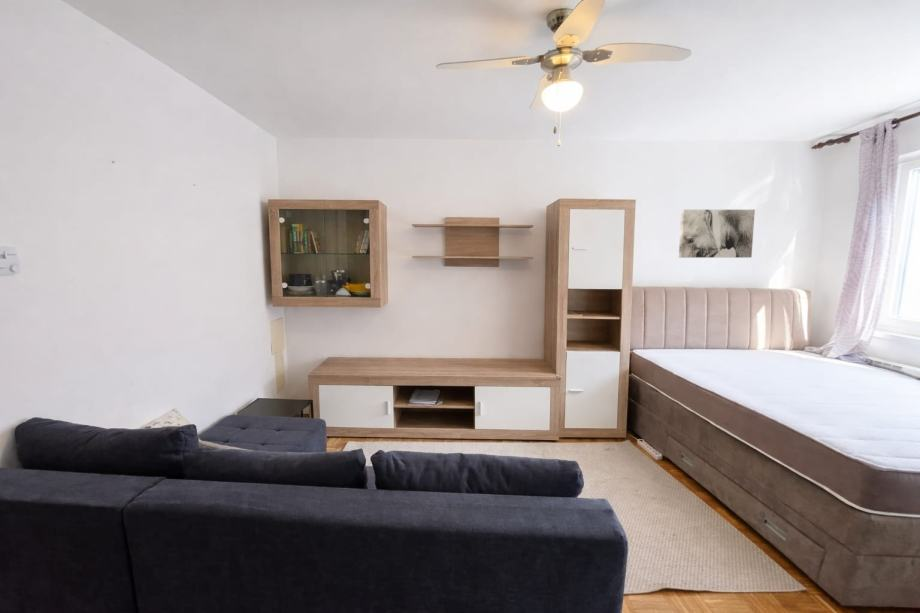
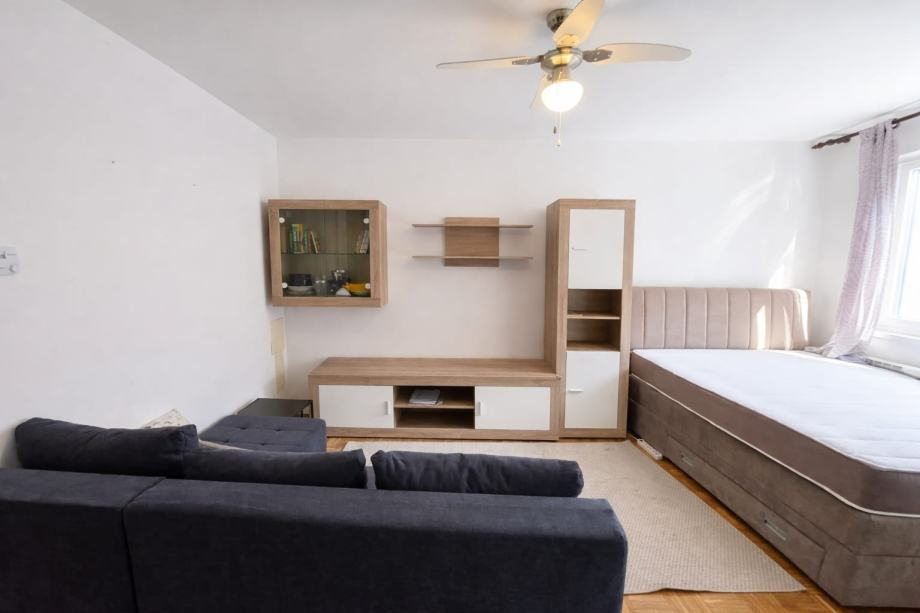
- wall art [678,209,756,259]
